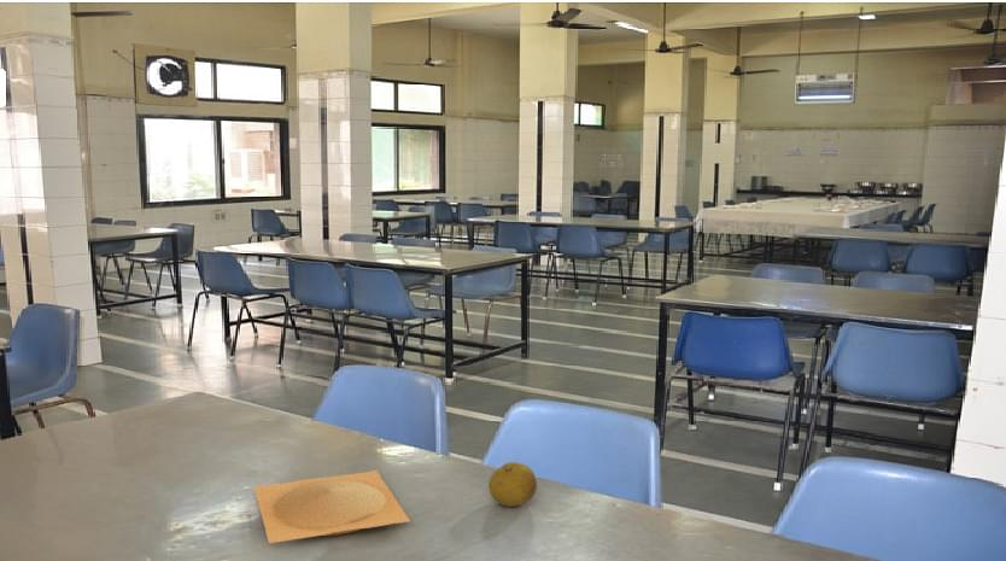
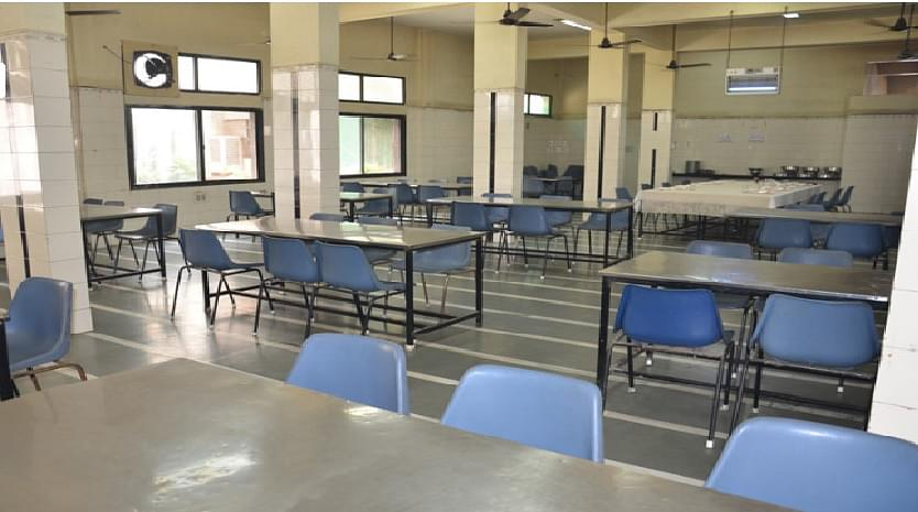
- plate [253,469,411,544]
- fruit [487,461,538,508]
